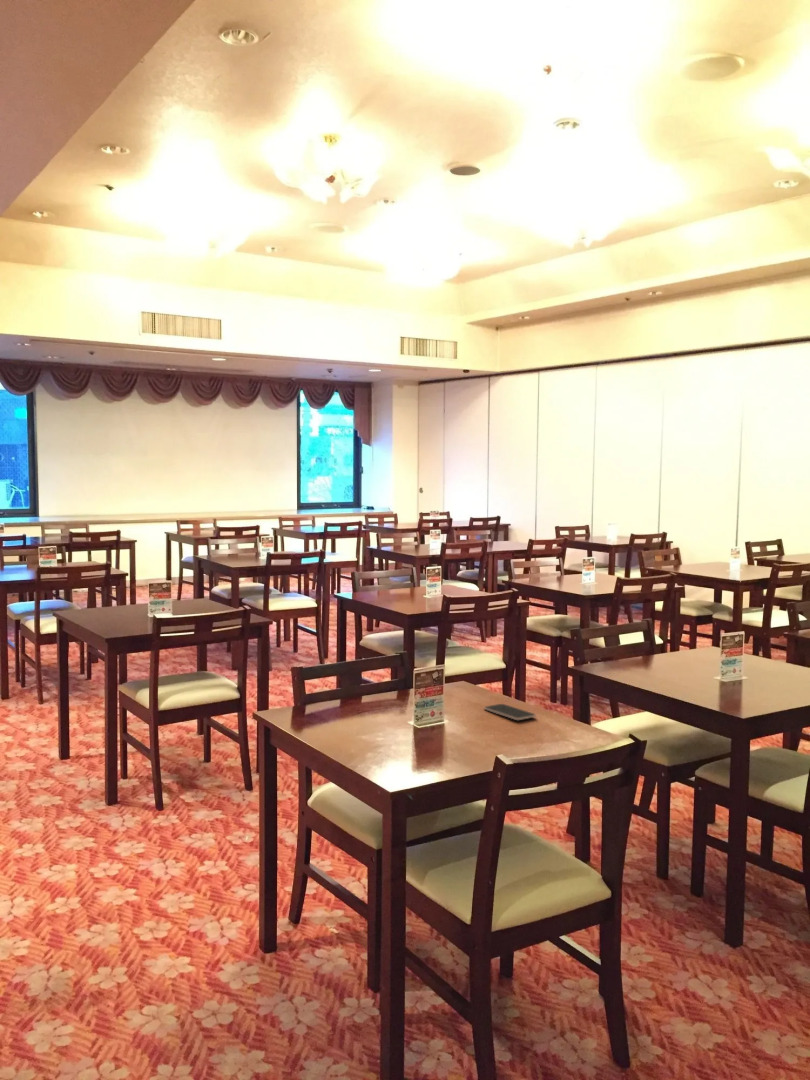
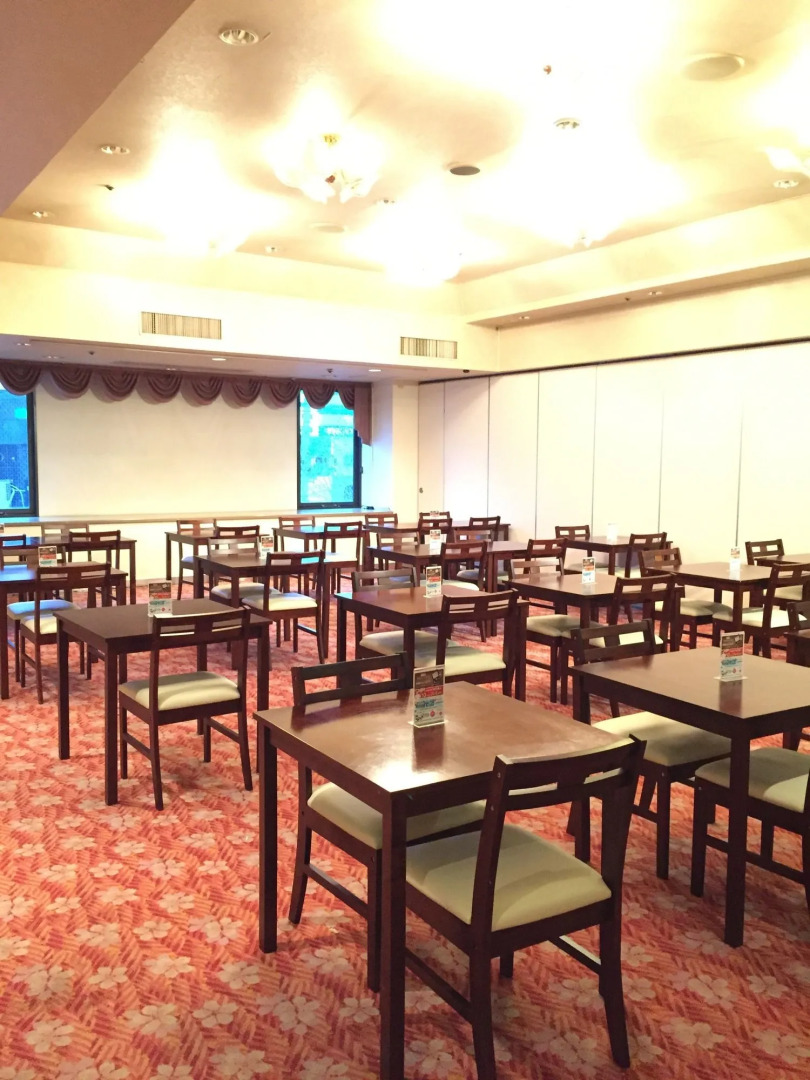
- smartphone [483,703,537,721]
